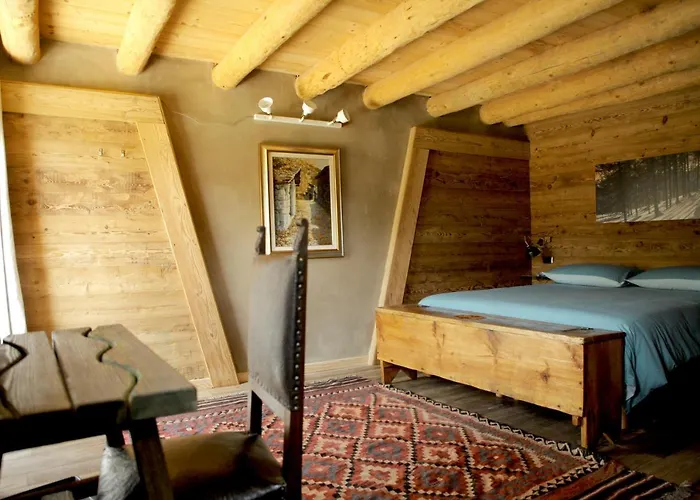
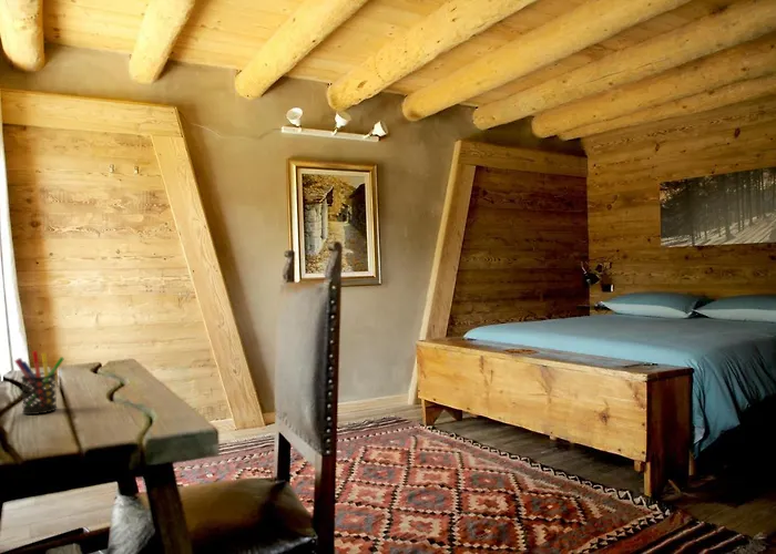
+ pen holder [13,350,65,416]
